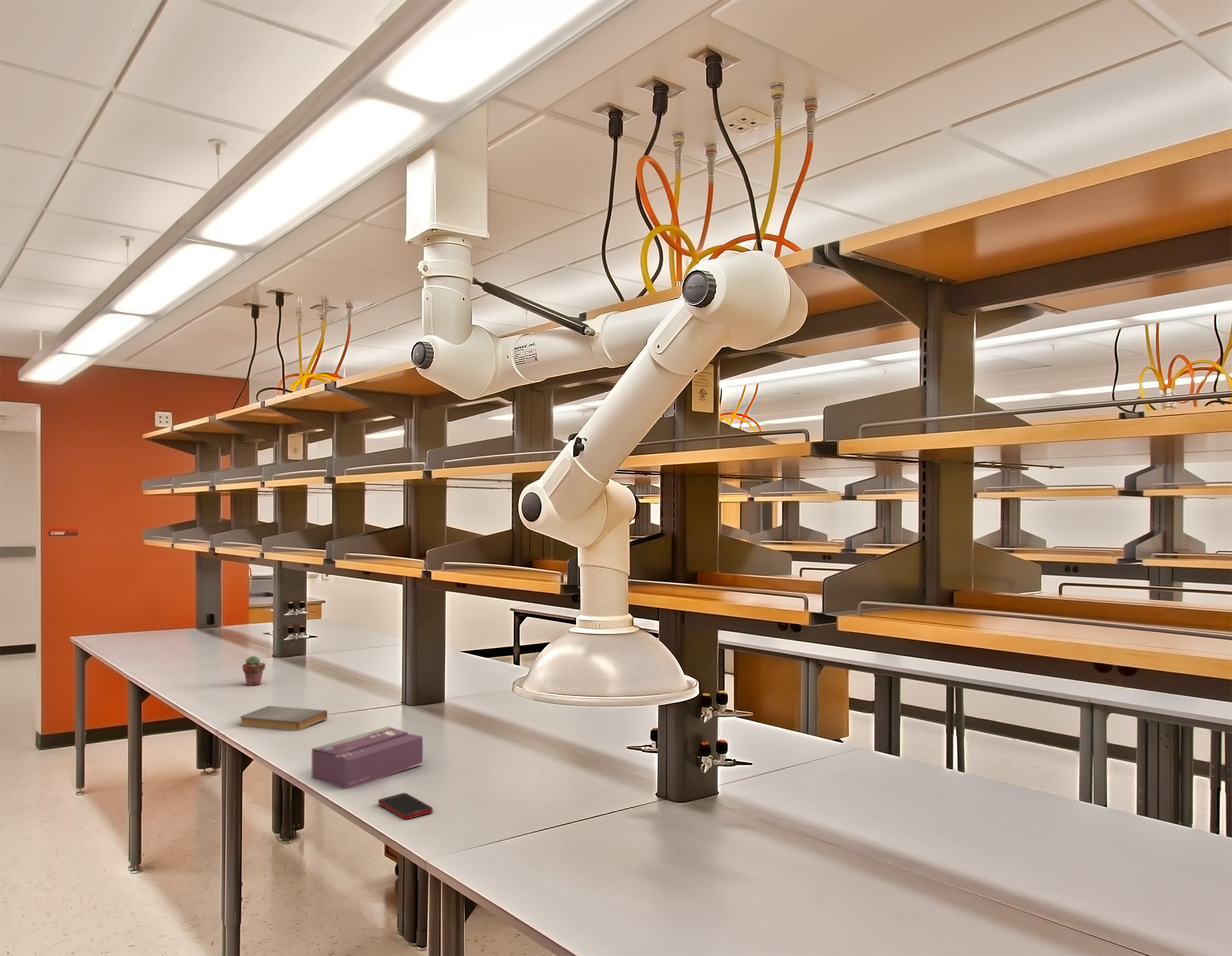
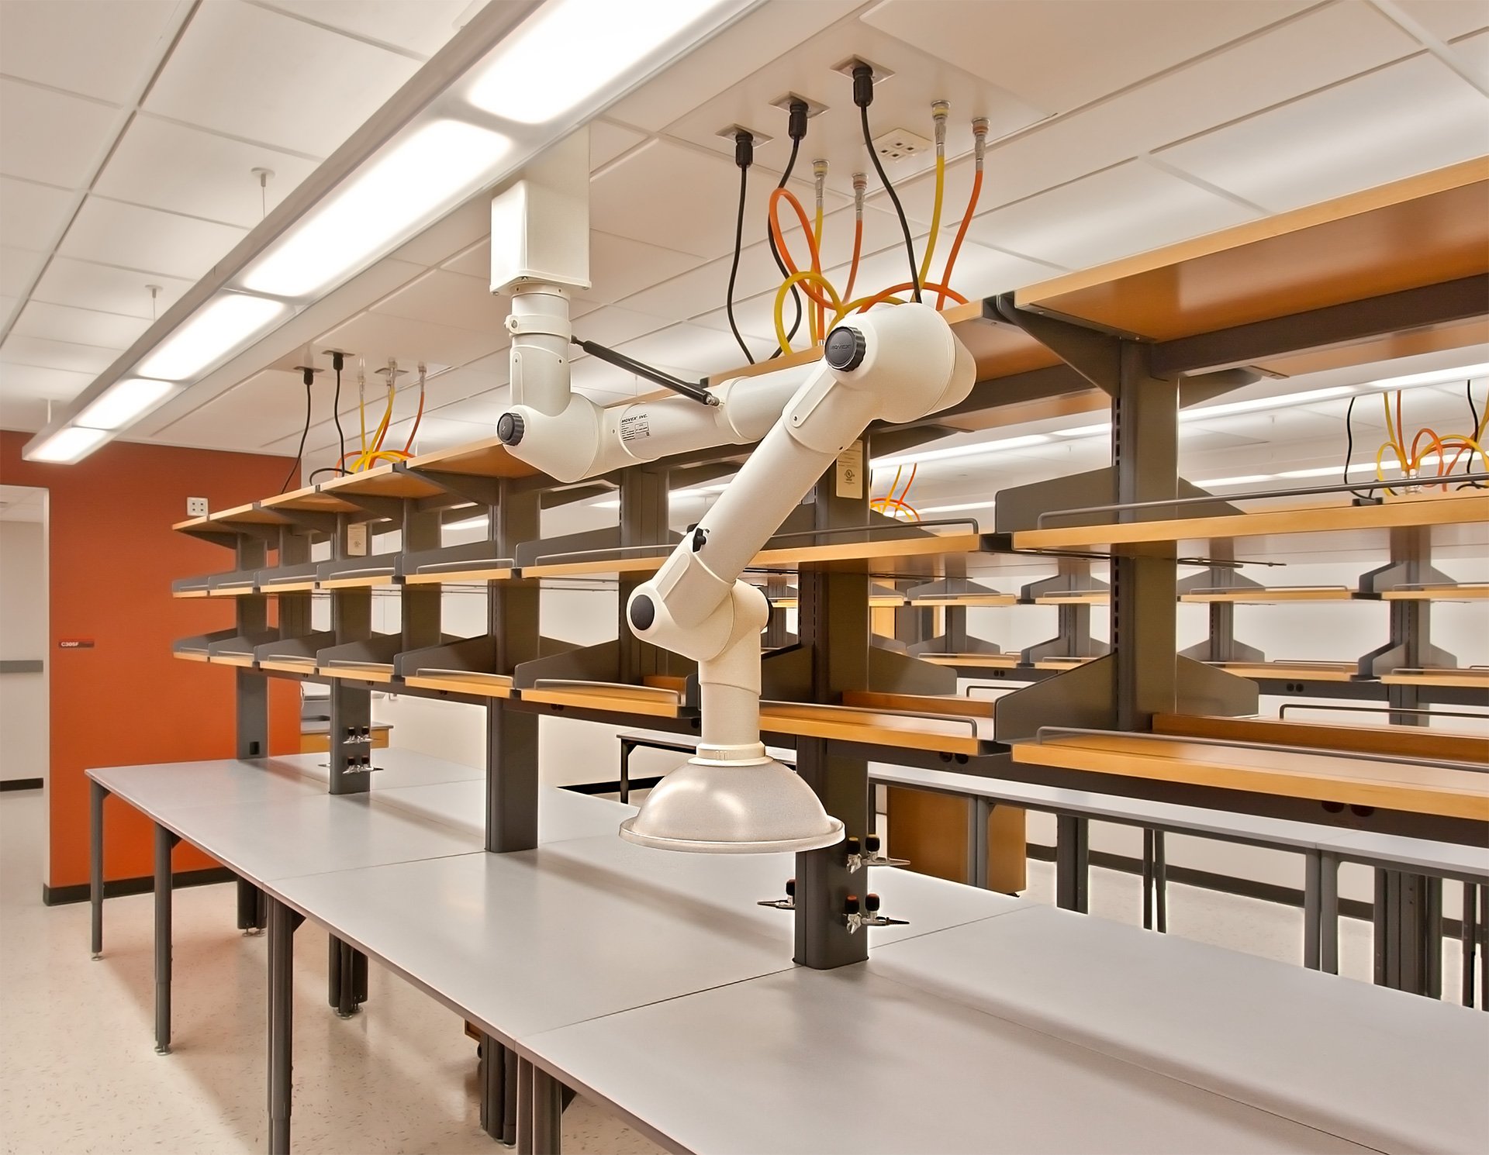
- book [239,705,328,731]
- tissue box [311,726,423,789]
- cell phone [377,792,434,820]
- potted succulent [242,655,266,687]
